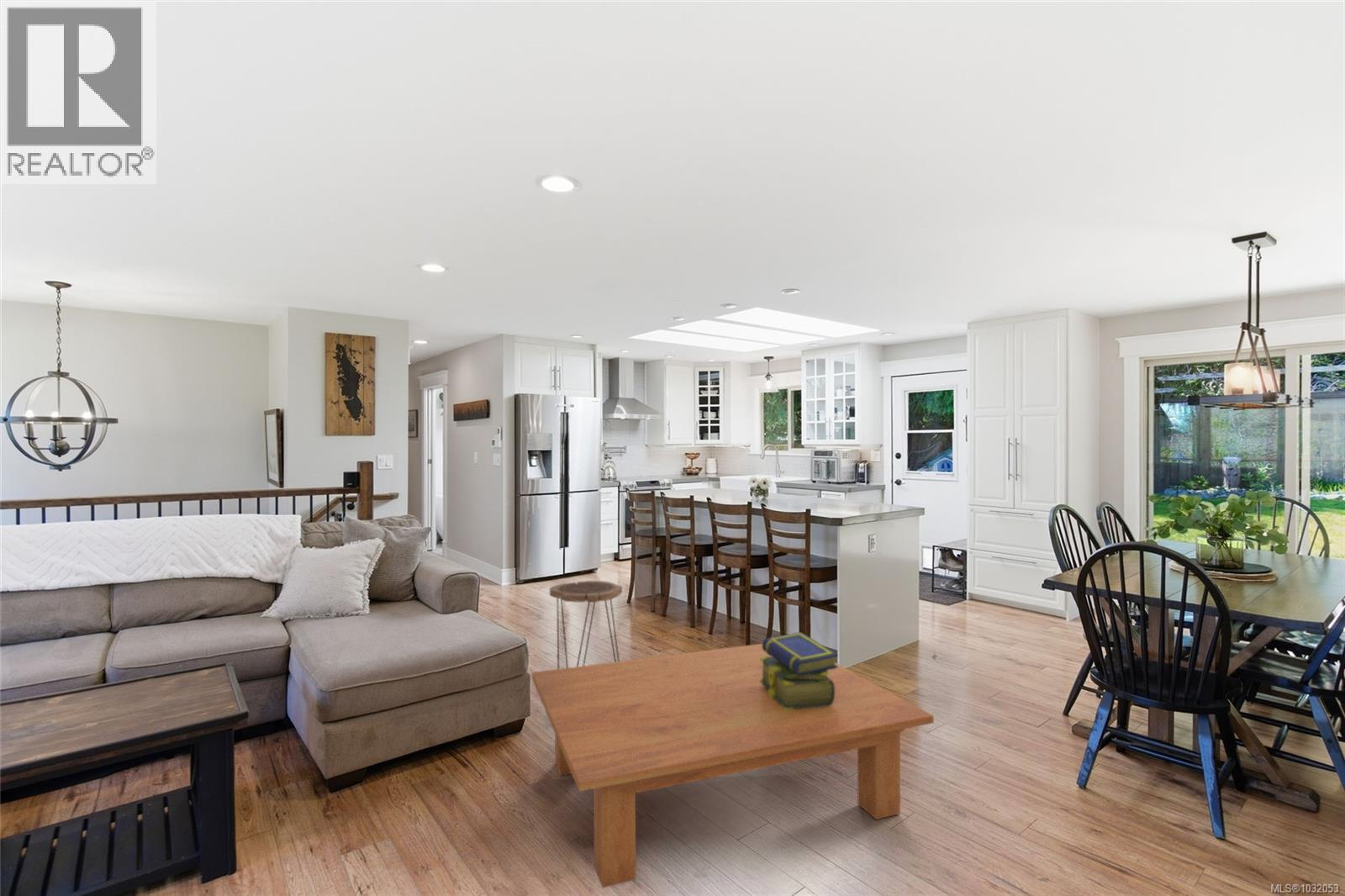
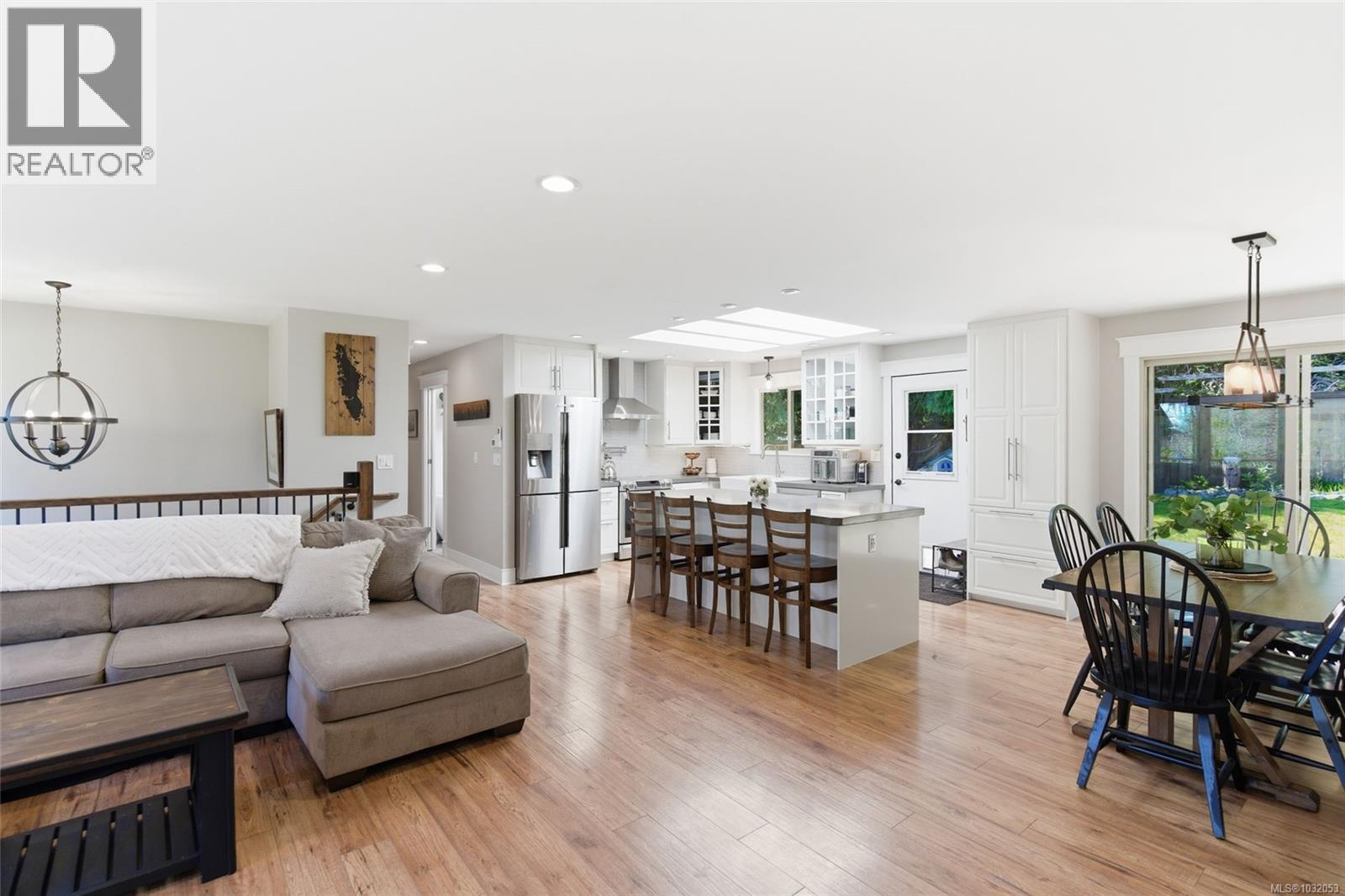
- stack of books [760,631,839,710]
- coffee table [531,643,935,888]
- side table [549,580,623,669]
